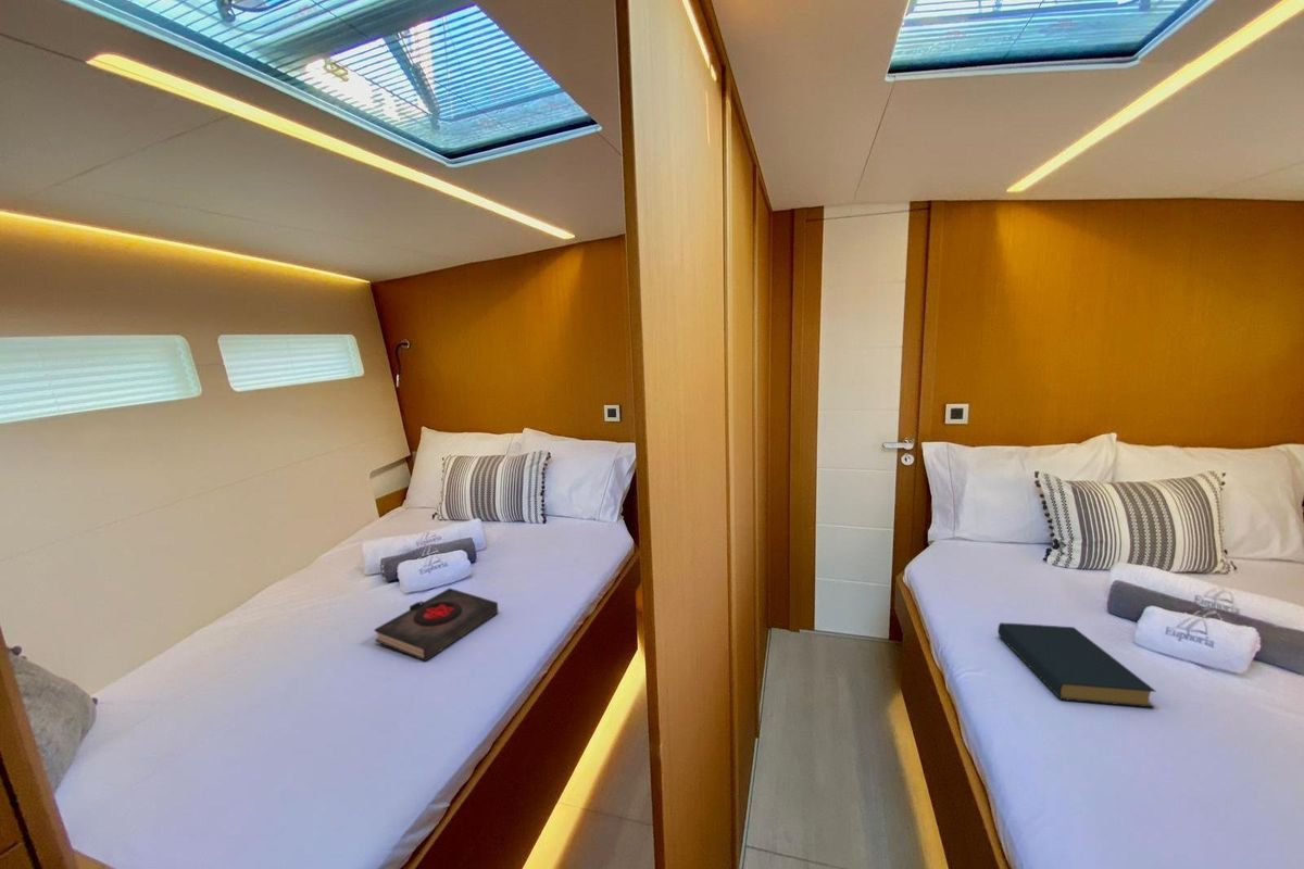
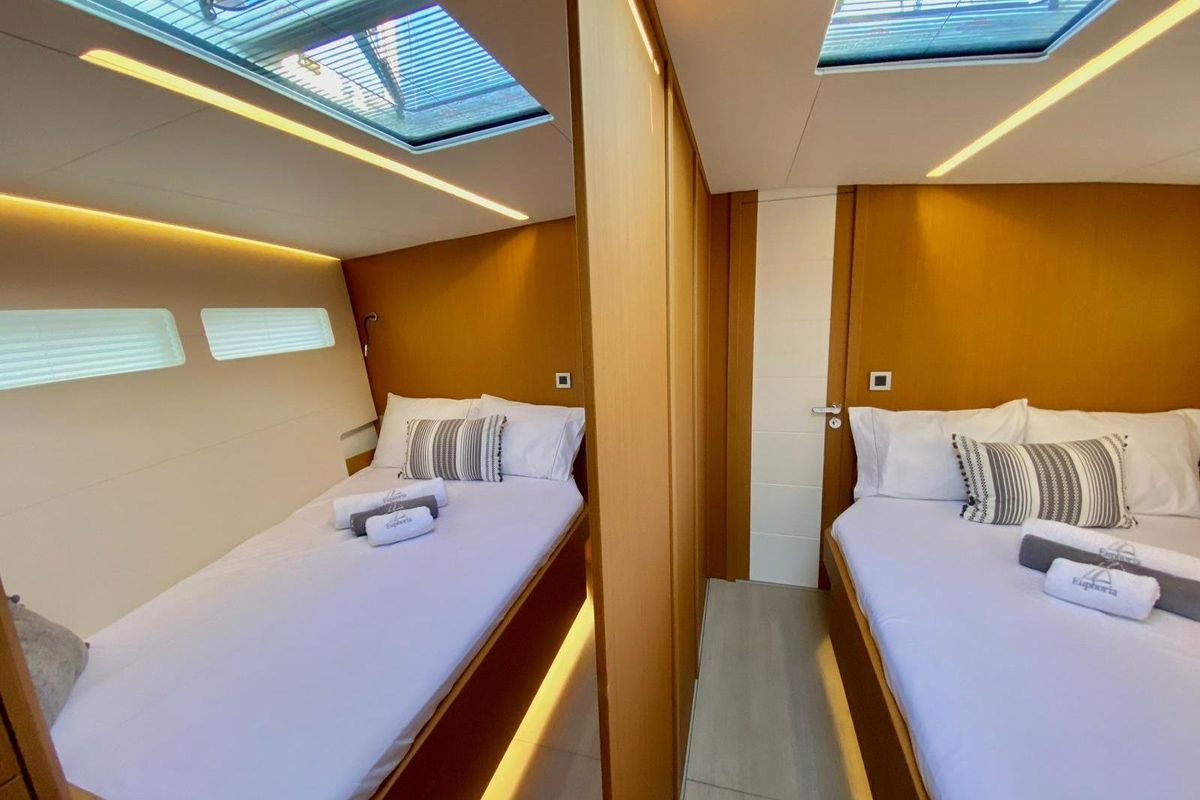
- book [373,587,499,663]
- hardback book [996,621,1157,708]
